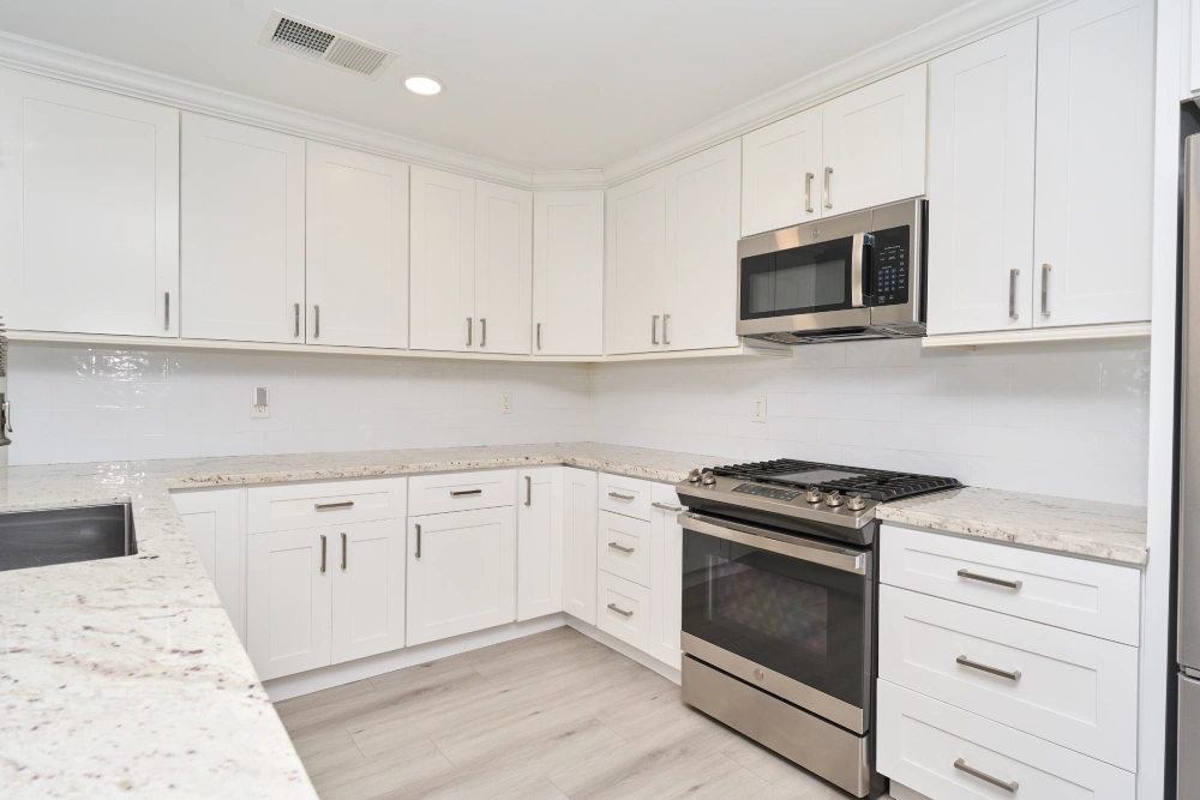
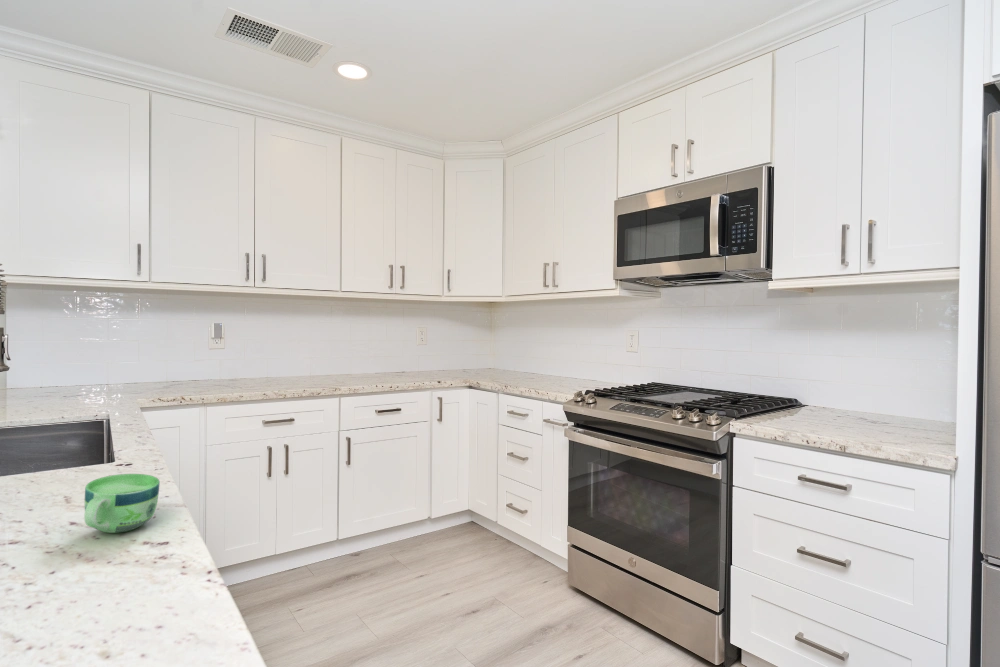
+ cup [83,473,161,534]
